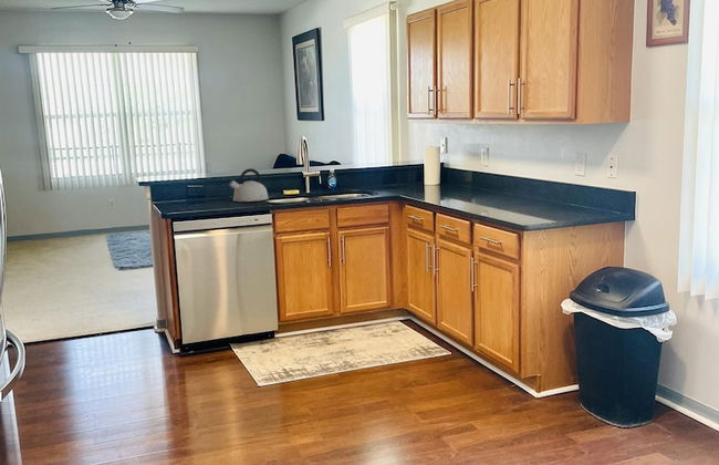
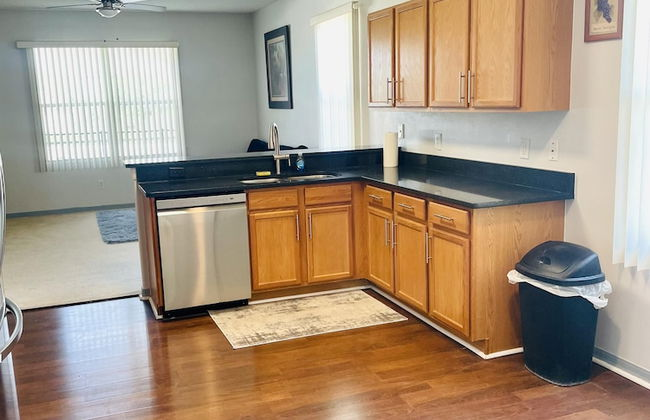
- kettle [228,167,270,203]
